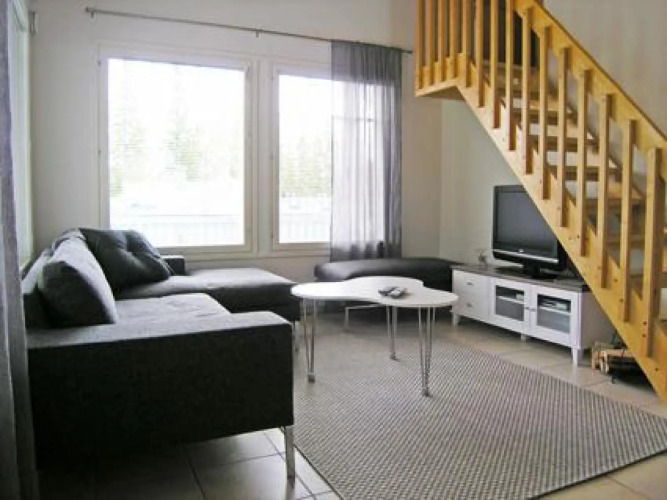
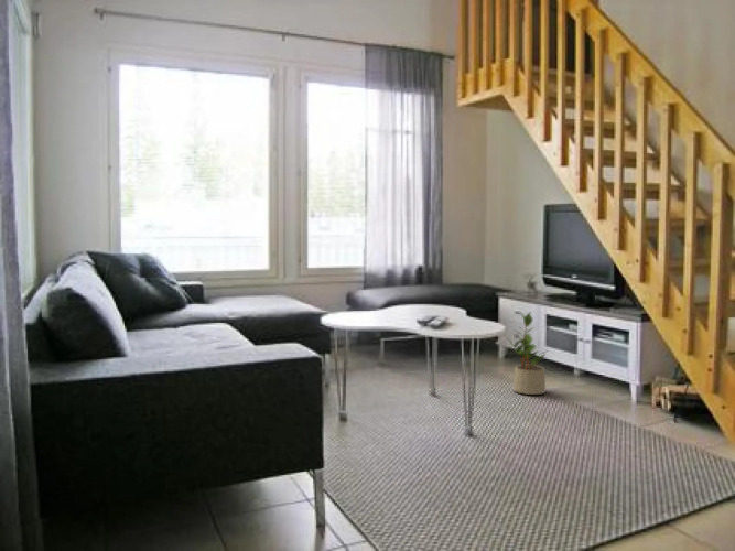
+ potted plant [507,311,550,396]
